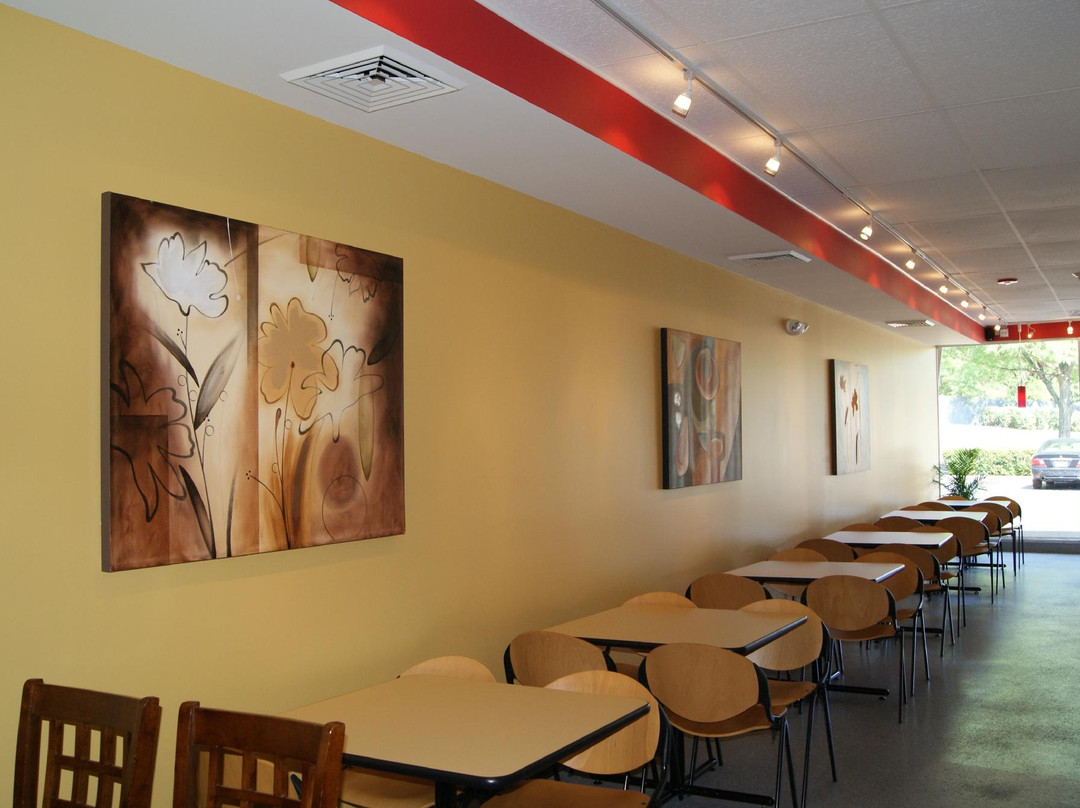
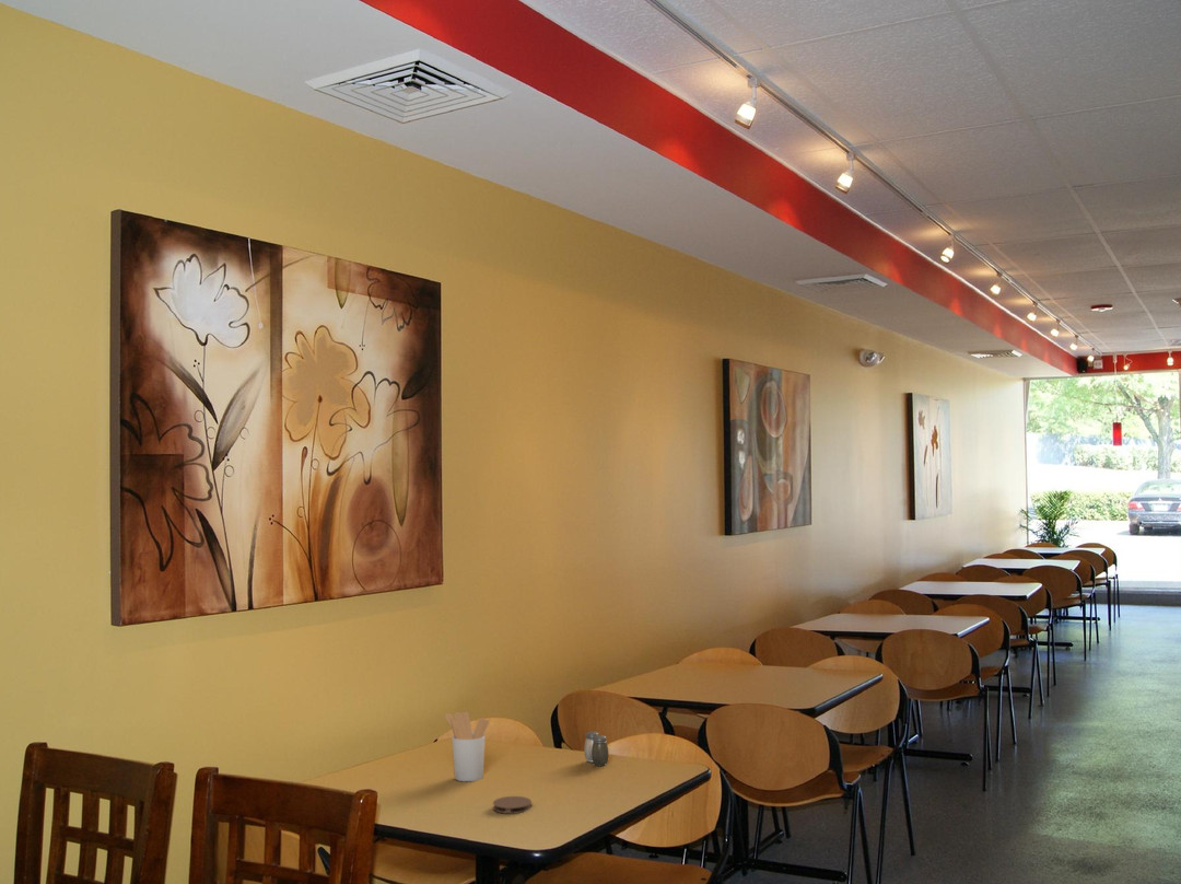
+ salt and pepper shaker [583,731,609,767]
+ utensil holder [444,711,490,782]
+ coaster [492,795,533,815]
